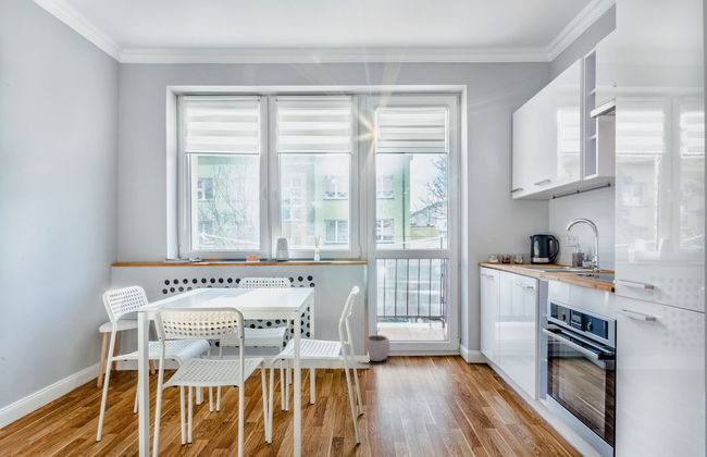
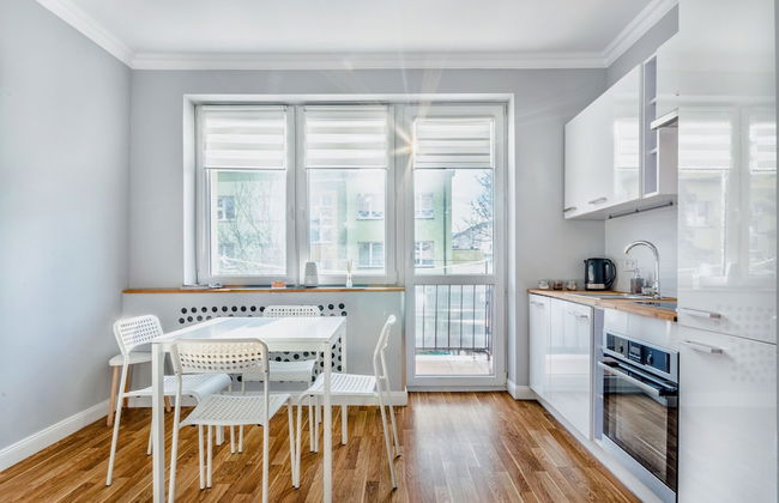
- plant pot [367,328,390,362]
